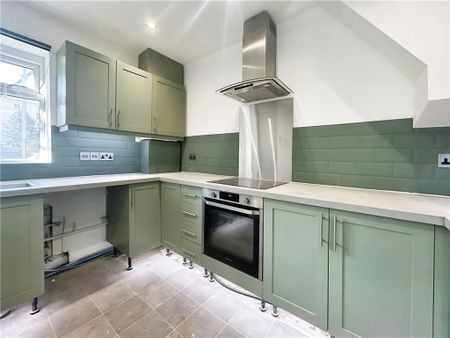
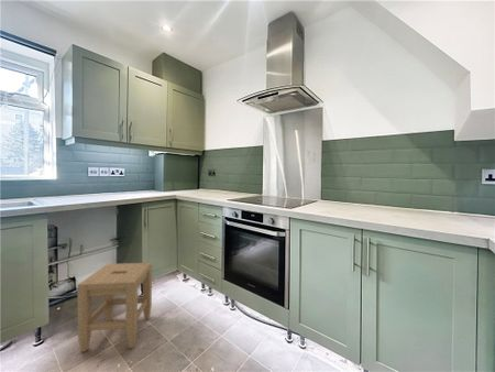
+ stool [76,262,153,353]
